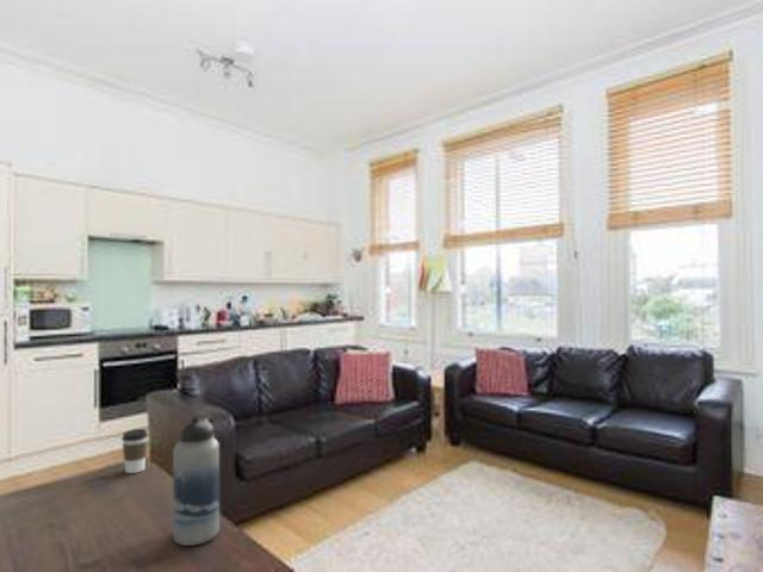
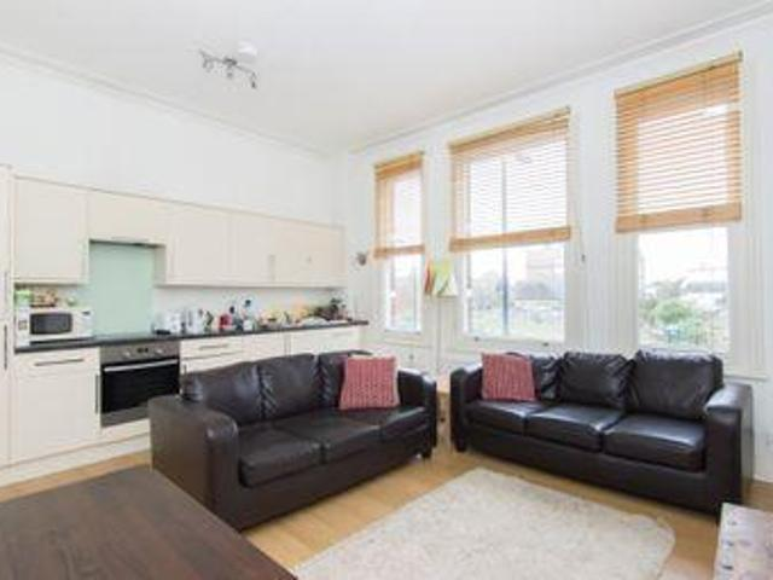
- water bottle [172,415,221,547]
- coffee cup [120,428,149,474]
